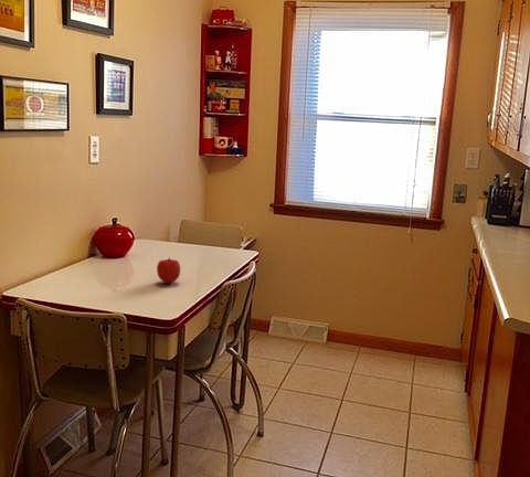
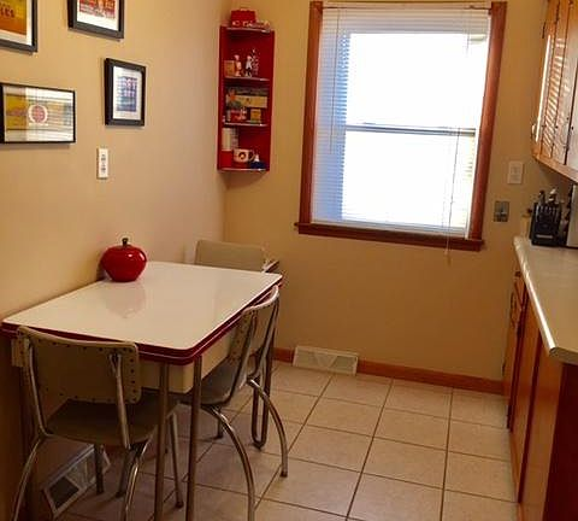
- fruit [156,256,181,285]
